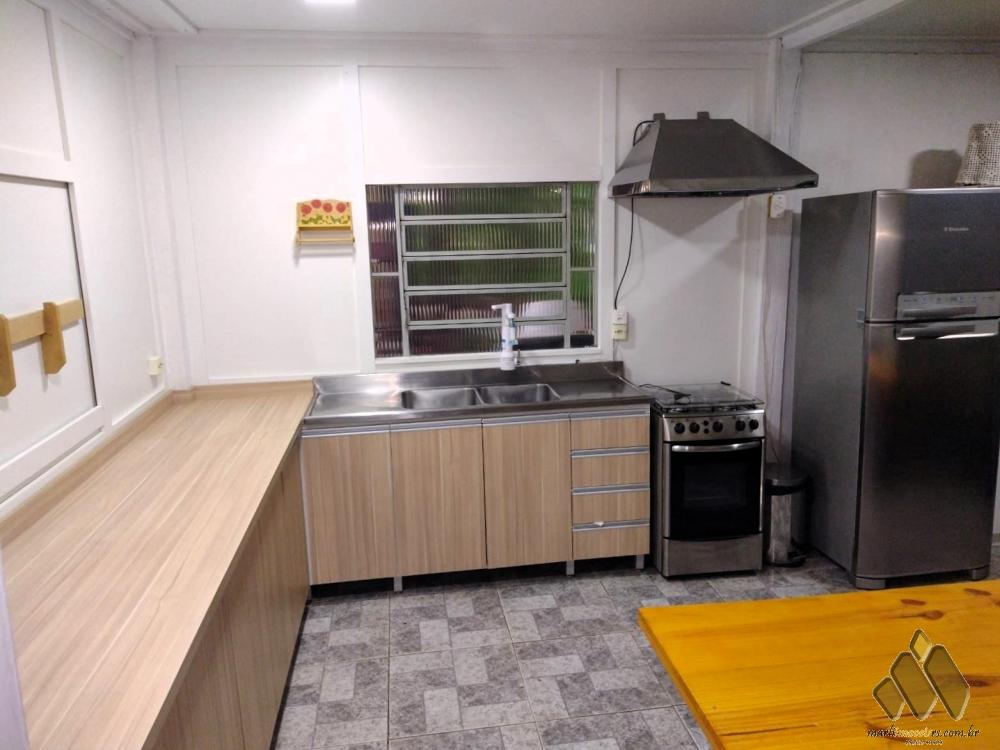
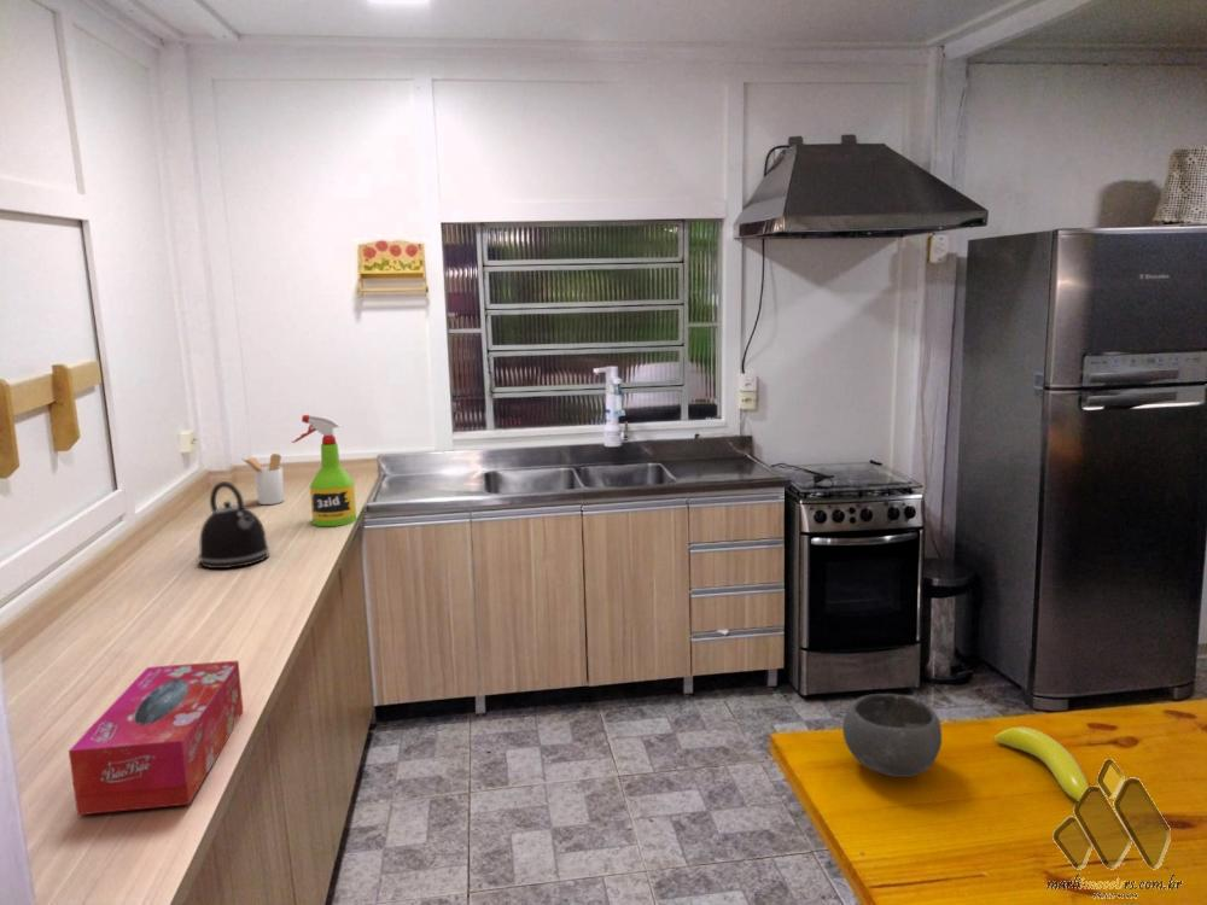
+ utensil holder [239,453,285,506]
+ bowl [841,693,943,778]
+ banana [993,725,1090,802]
+ spray bottle [291,414,357,527]
+ tissue box [68,660,245,816]
+ kettle [197,480,270,570]
